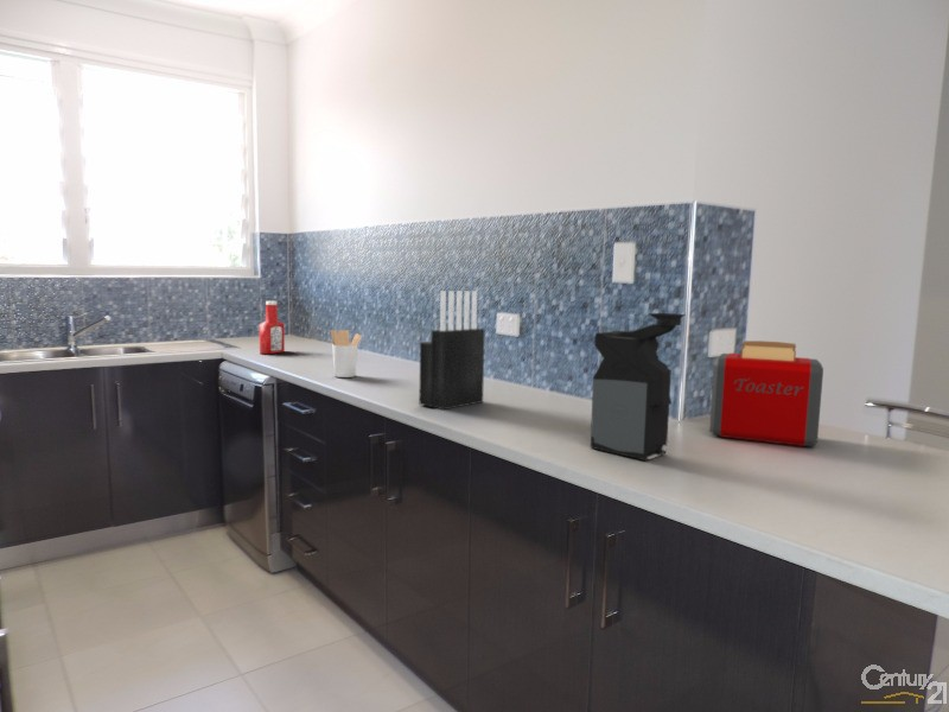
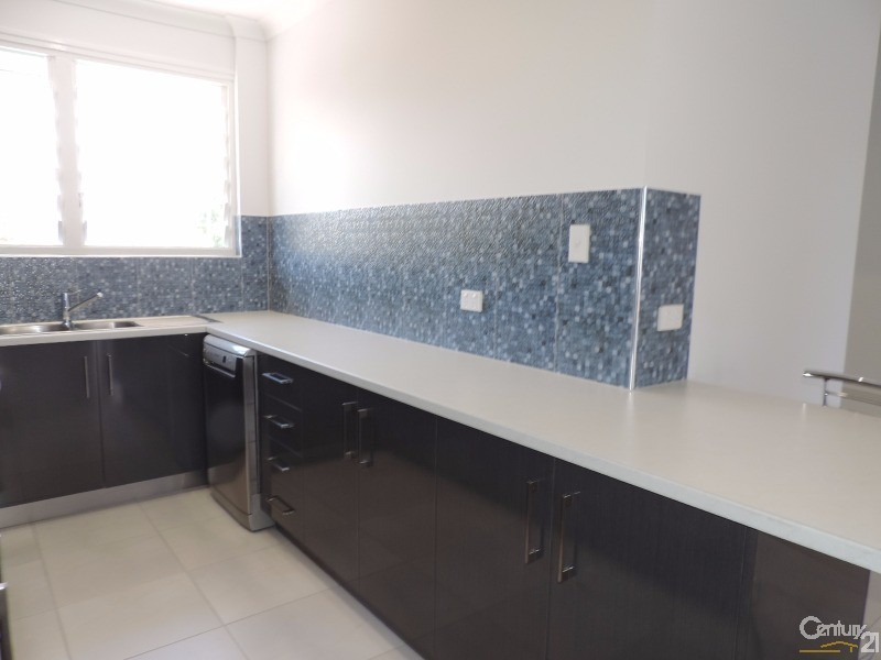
- knife block [419,290,485,411]
- utensil holder [330,329,363,379]
- soap bottle [259,300,286,355]
- coffee maker [590,312,686,462]
- toaster [708,339,824,447]
